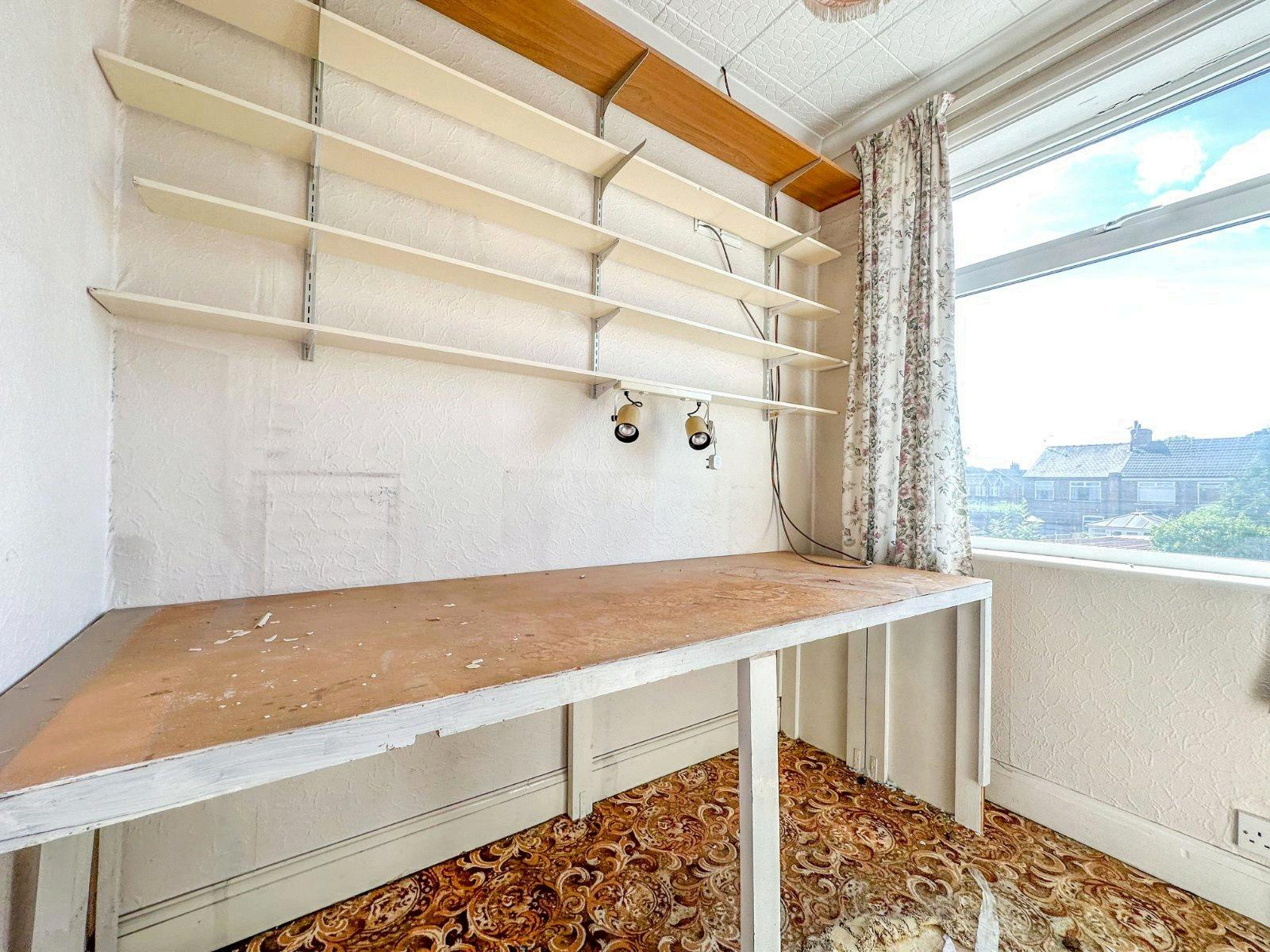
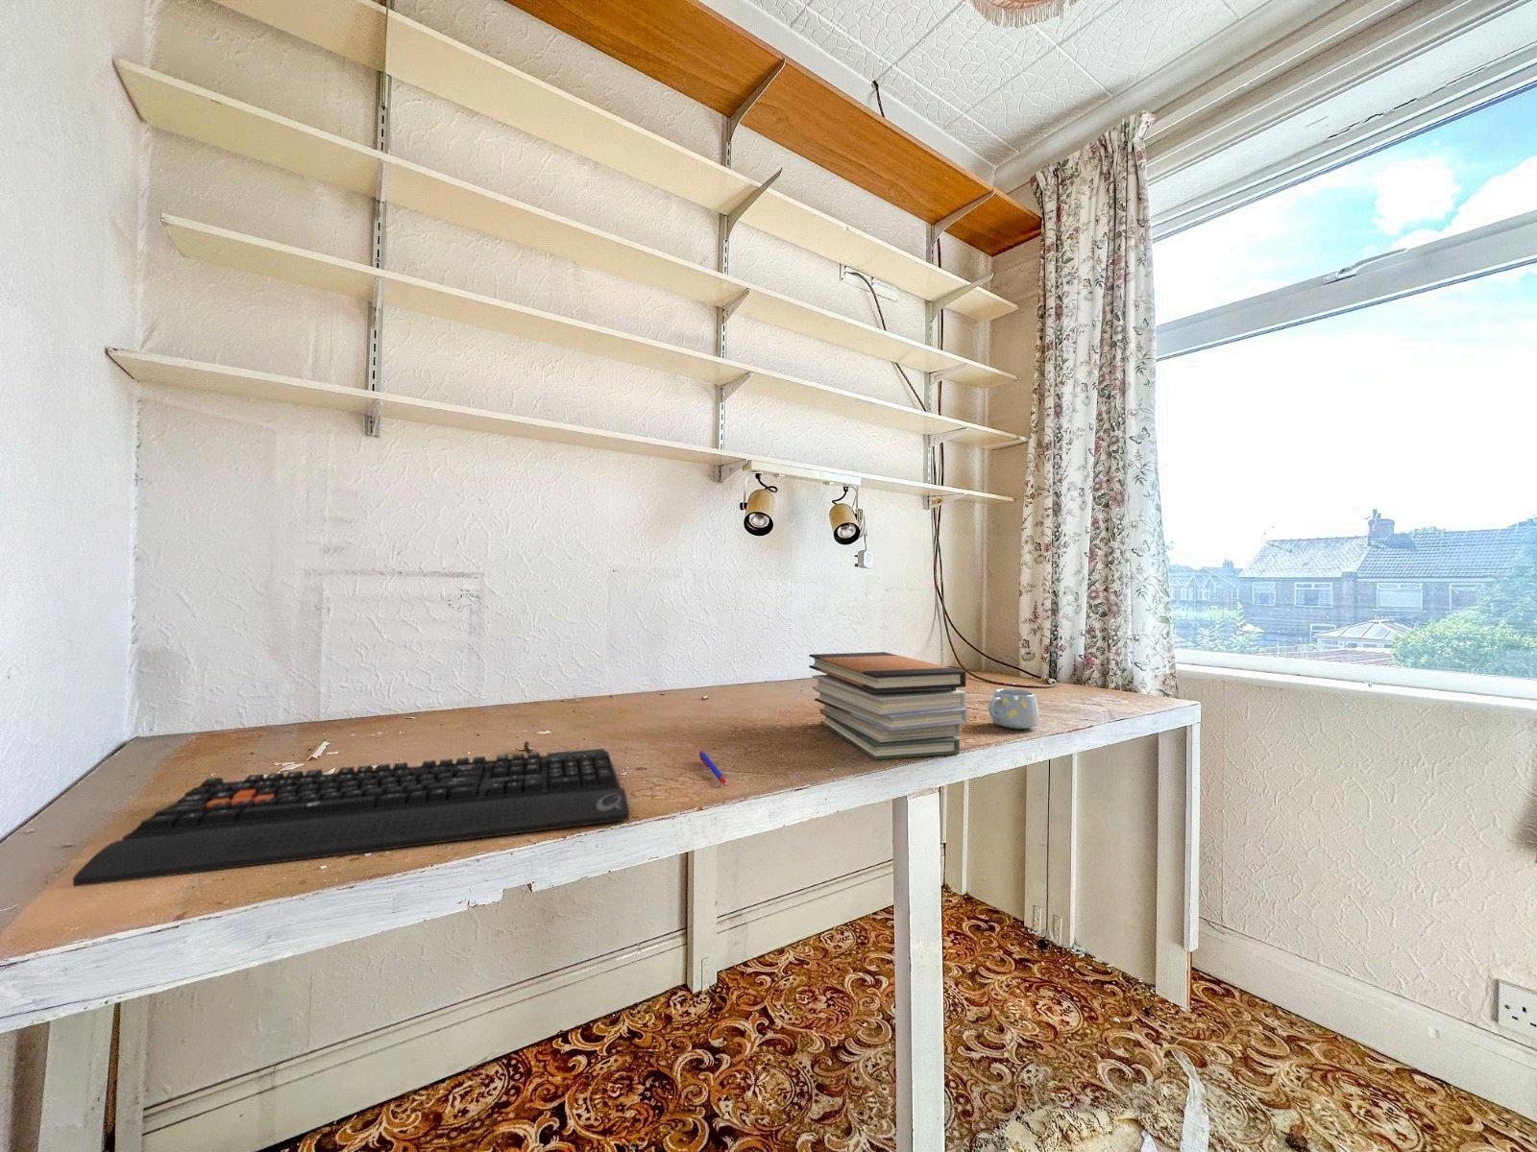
+ book stack [808,651,968,760]
+ keyboard [73,741,631,887]
+ pen [698,750,727,785]
+ mug [988,689,1041,730]
